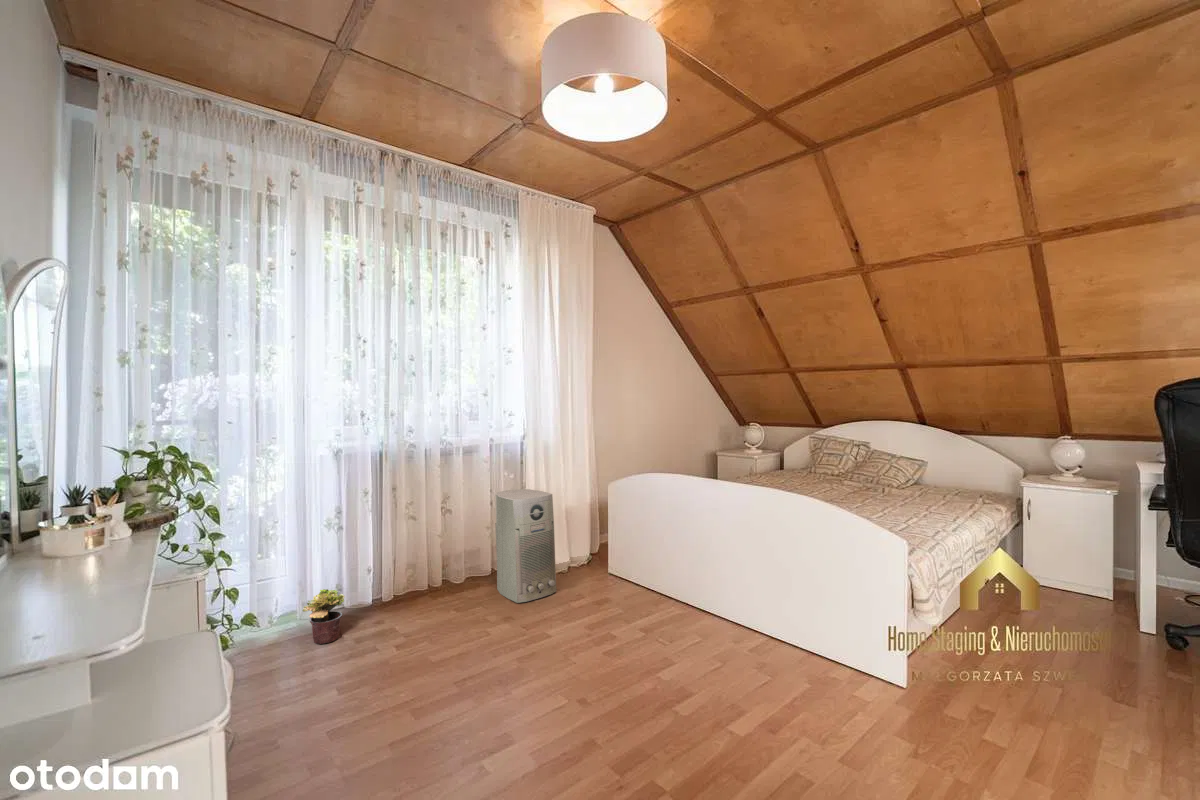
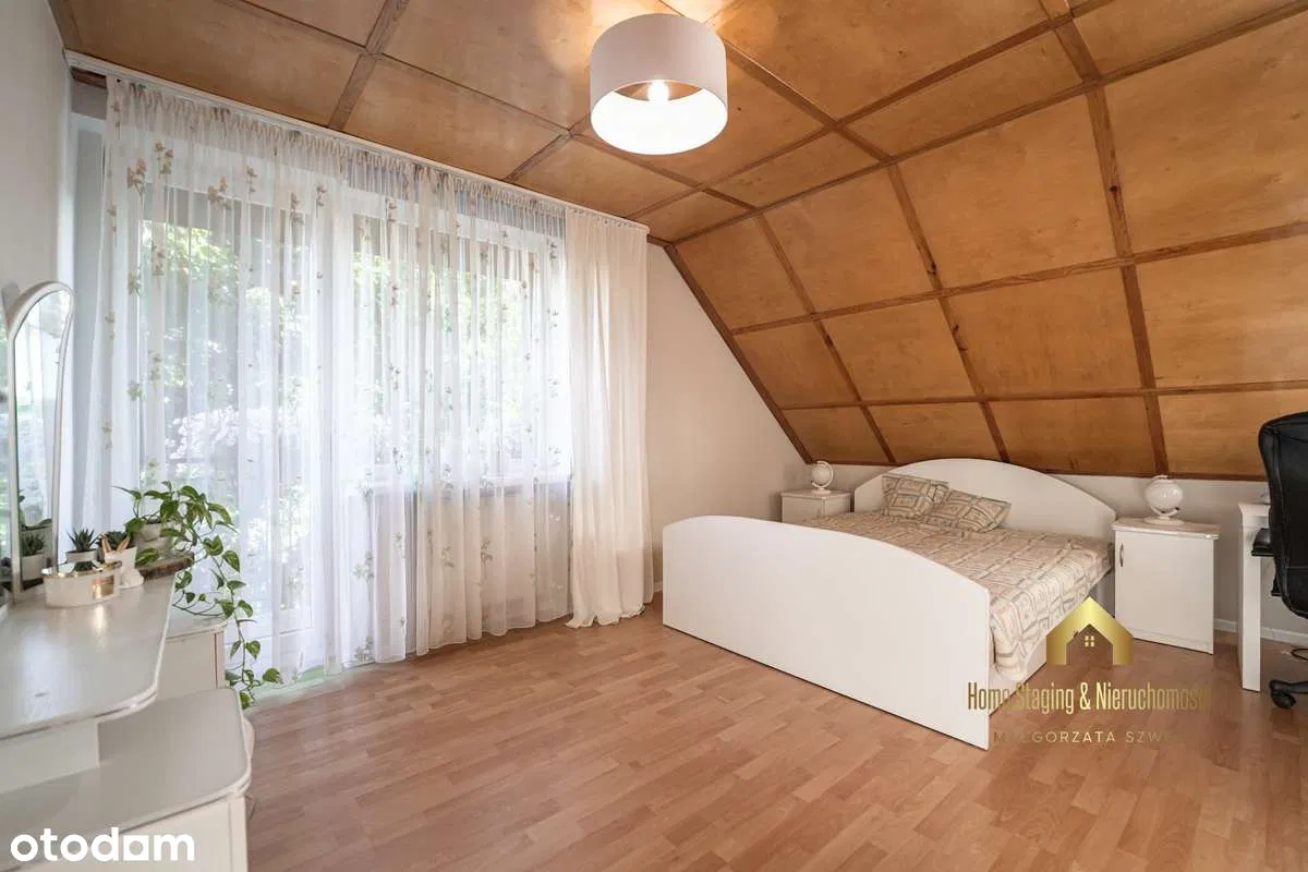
- air purifier [494,488,558,604]
- potted plant [302,588,346,645]
